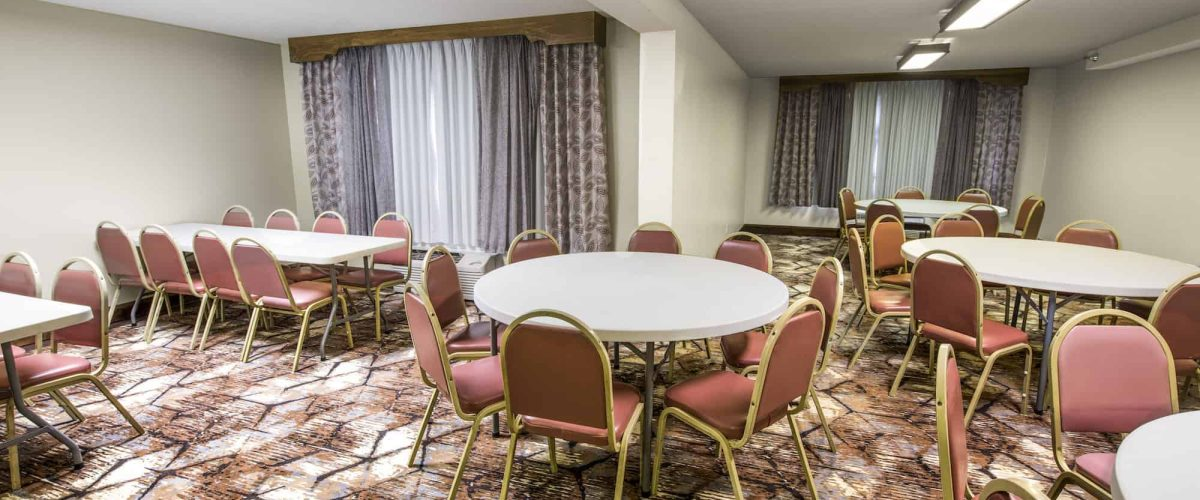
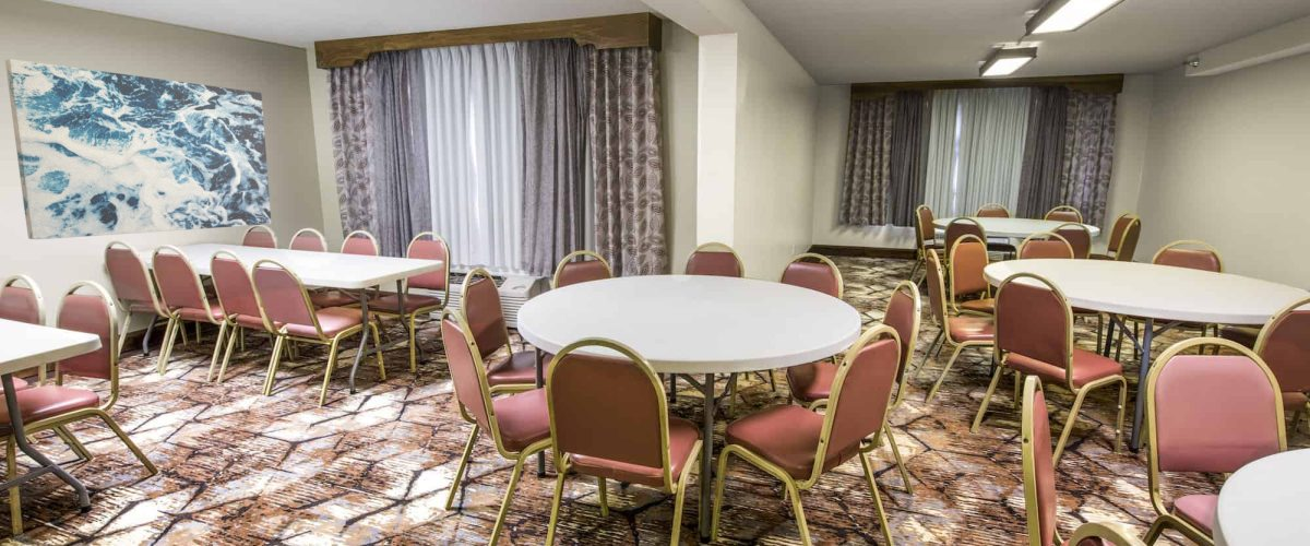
+ wall art [4,58,272,240]
